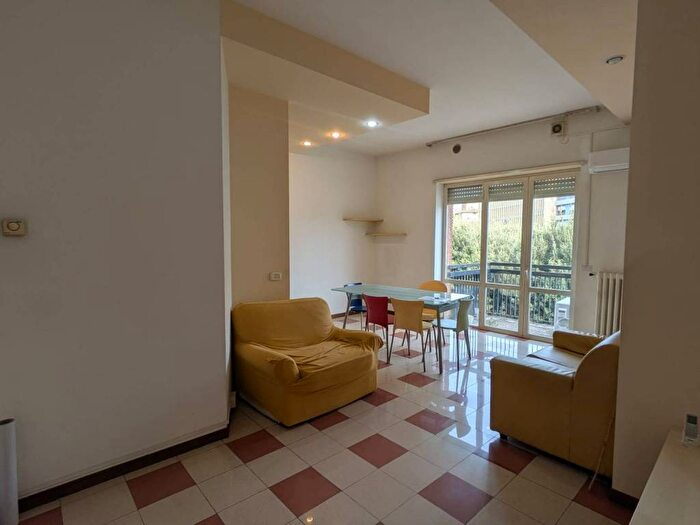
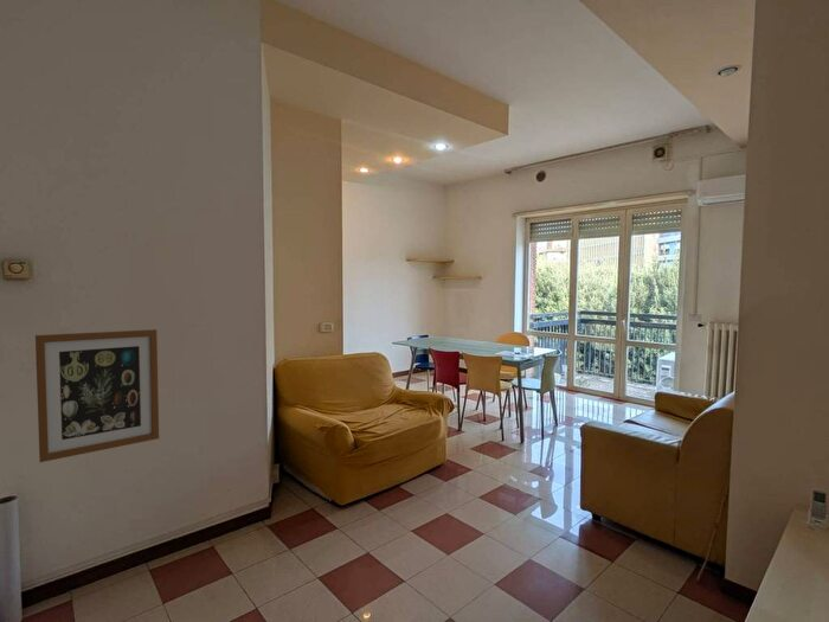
+ wall art [34,328,160,463]
